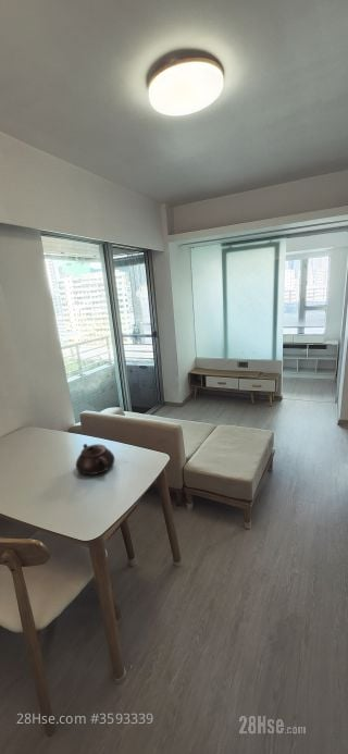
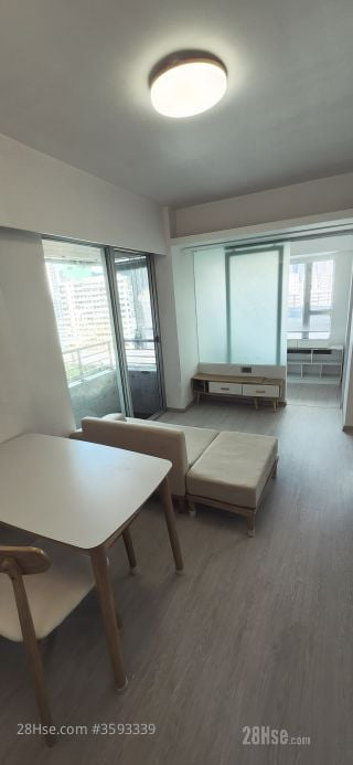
- teapot [75,443,115,475]
